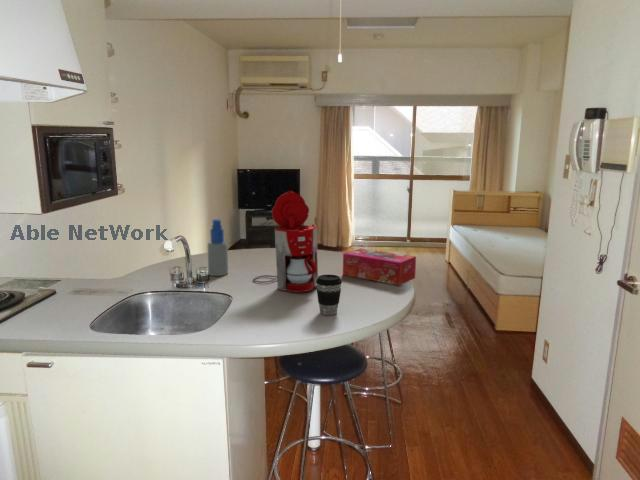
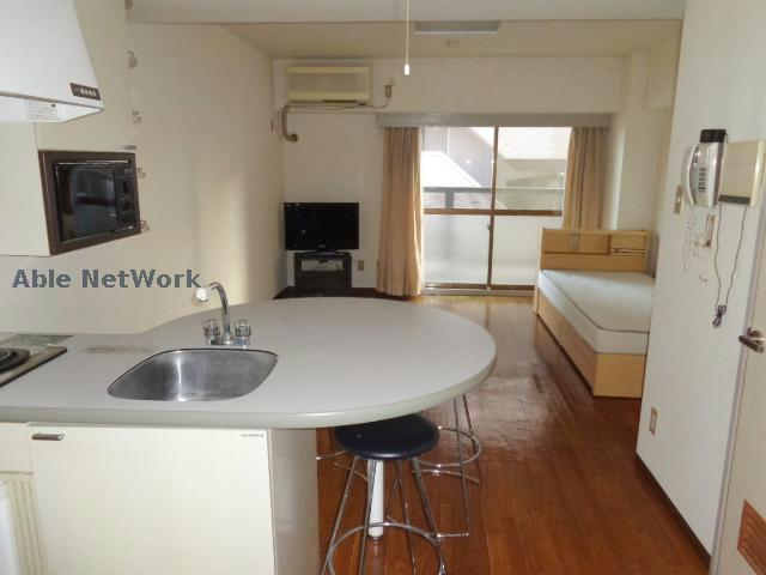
- coffee cup [316,274,343,316]
- spray bottle [207,218,229,277]
- tissue box [342,248,417,286]
- coffee maker [252,190,319,293]
